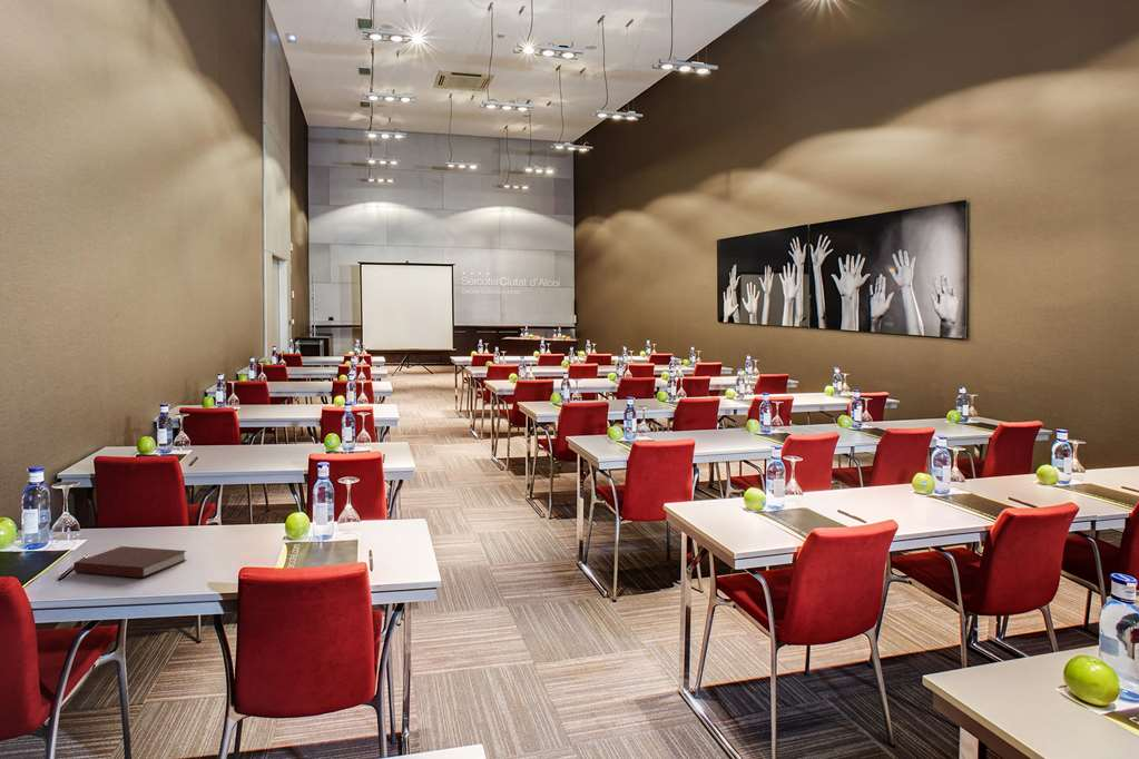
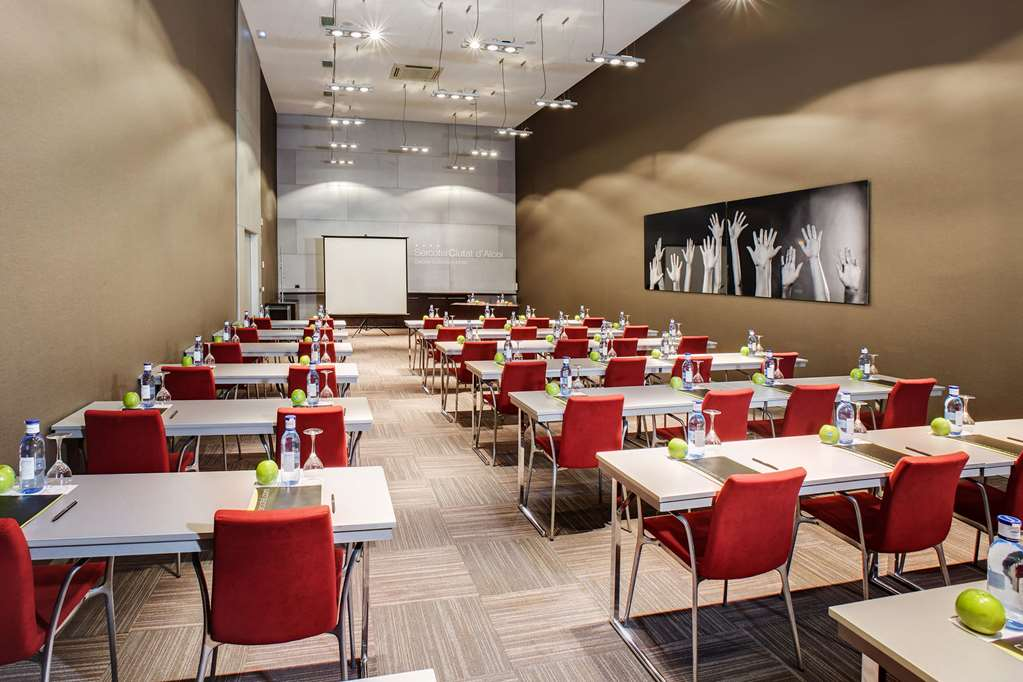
- notebook [72,545,187,579]
